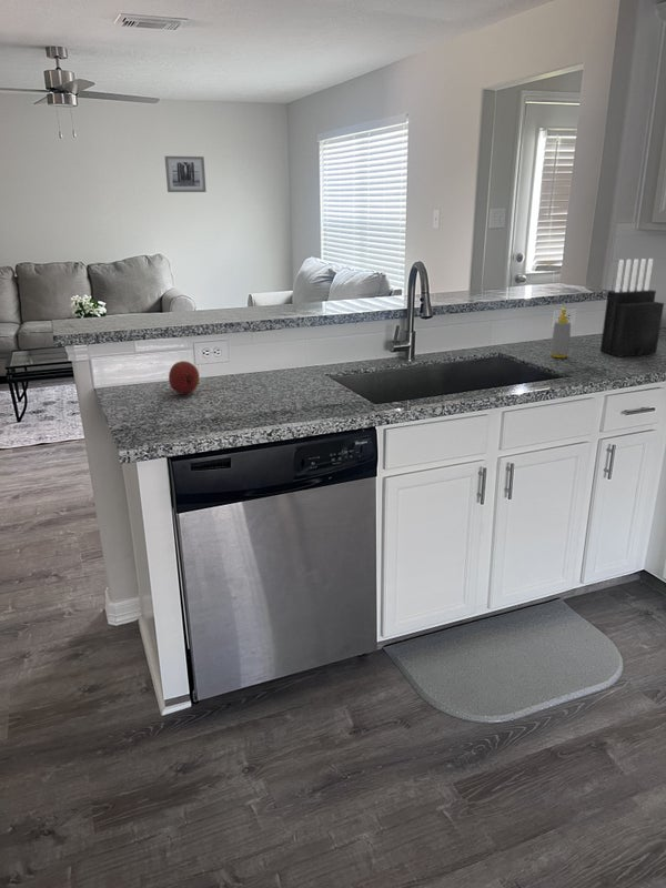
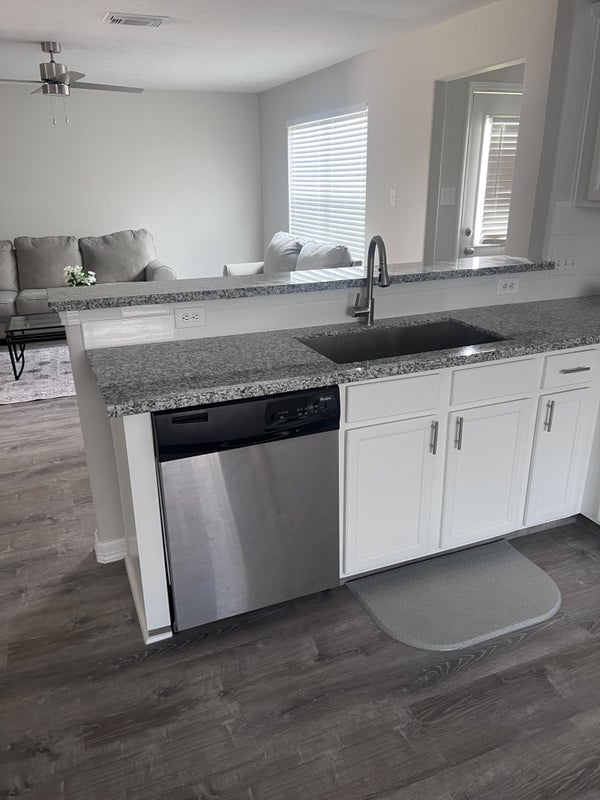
- wall art [163,155,208,193]
- fruit [168,360,201,394]
- soap bottle [549,306,572,359]
- knife block [599,258,665,357]
